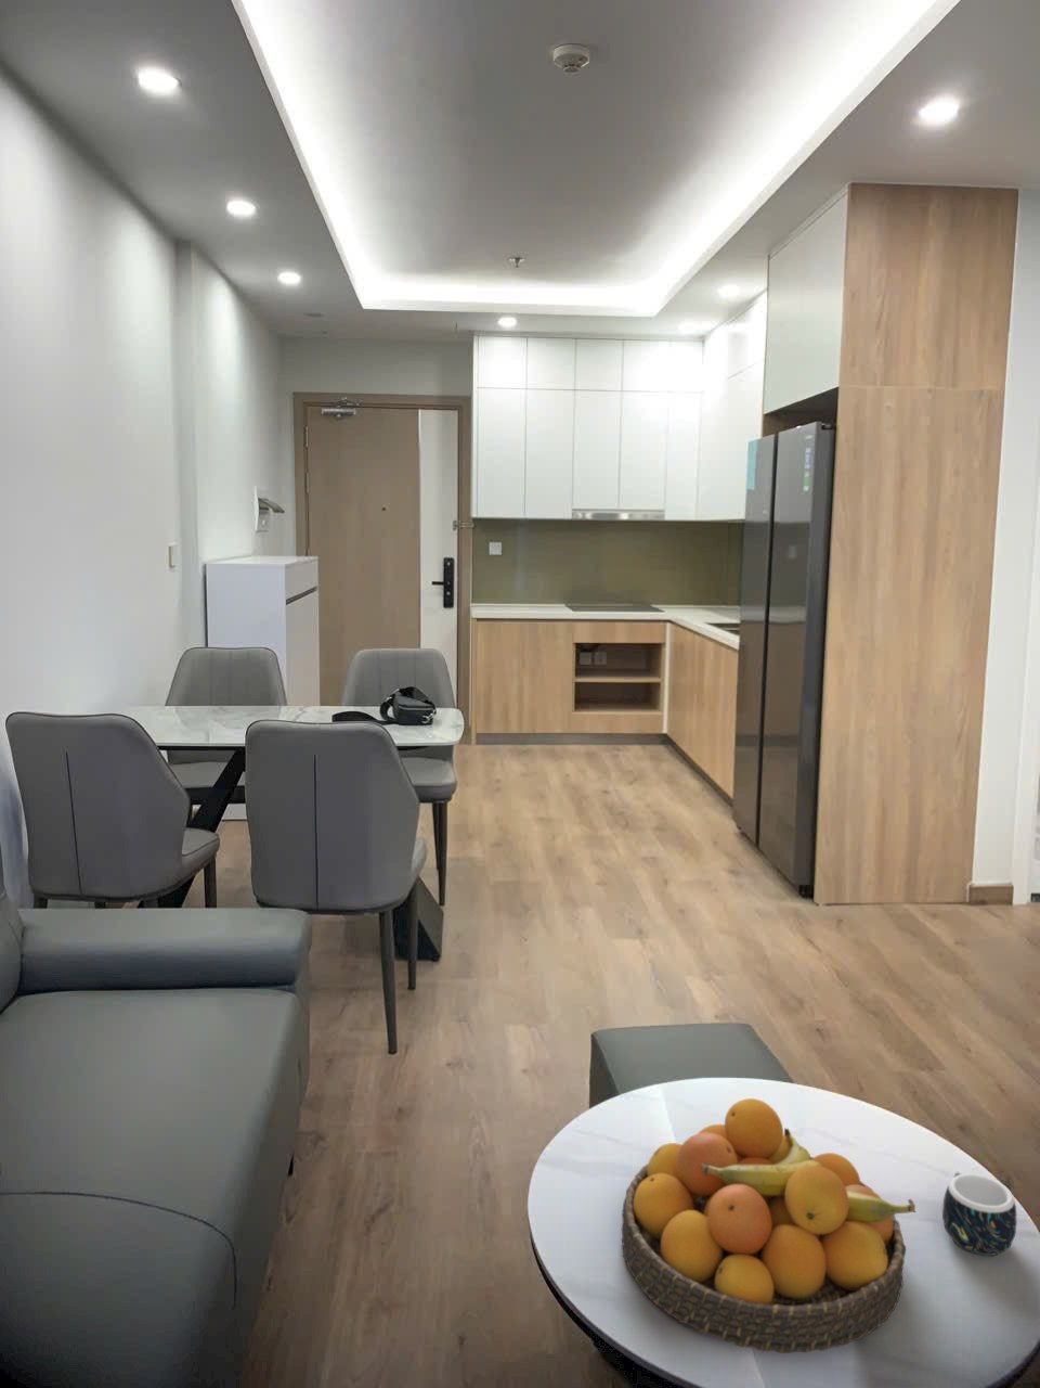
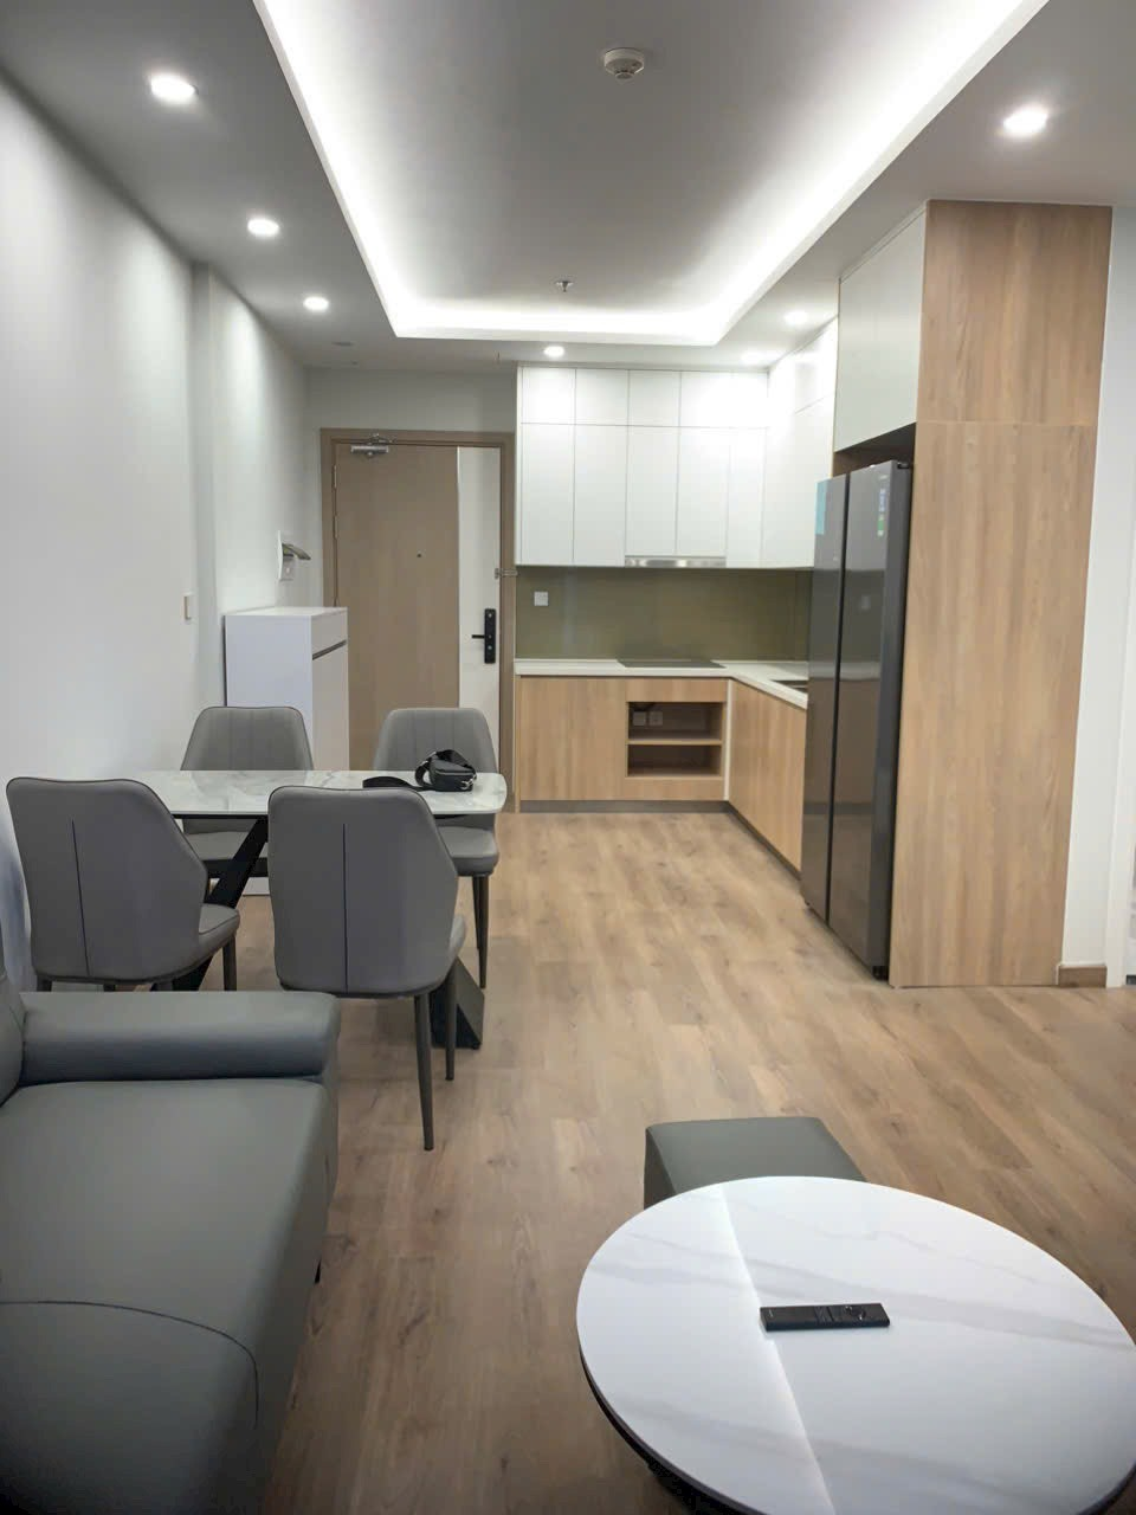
- mug [942,1169,1018,1257]
- fruit bowl [621,1097,918,1354]
